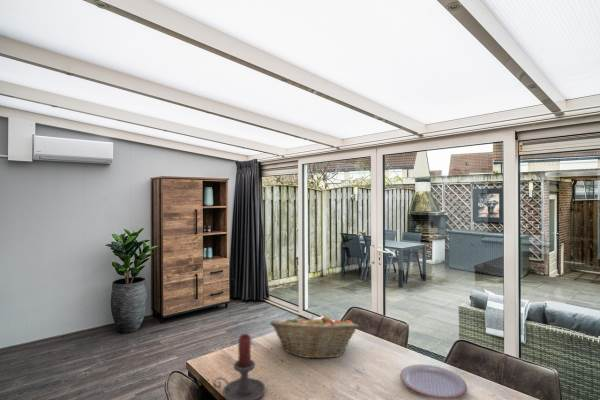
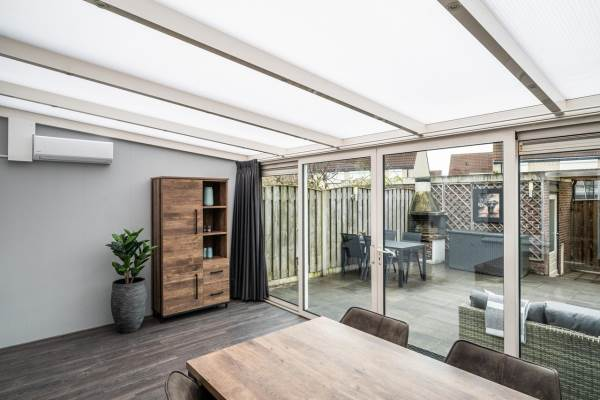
- plate [399,364,468,399]
- fruit basket [269,315,359,360]
- candle holder [212,333,266,400]
